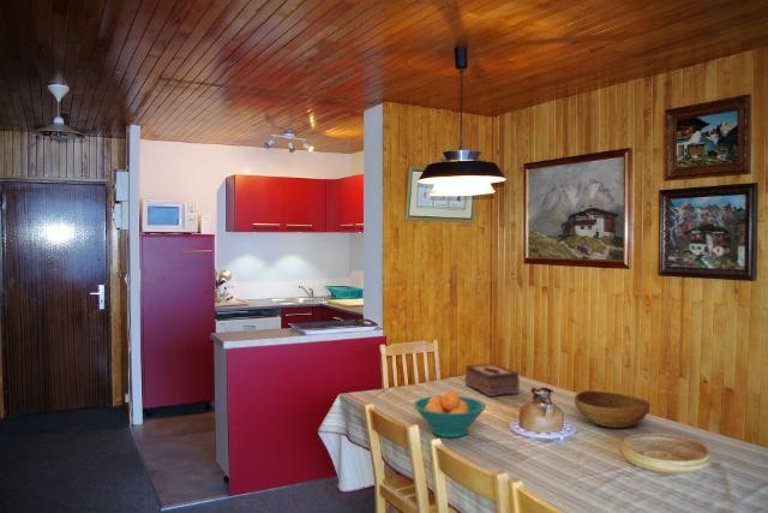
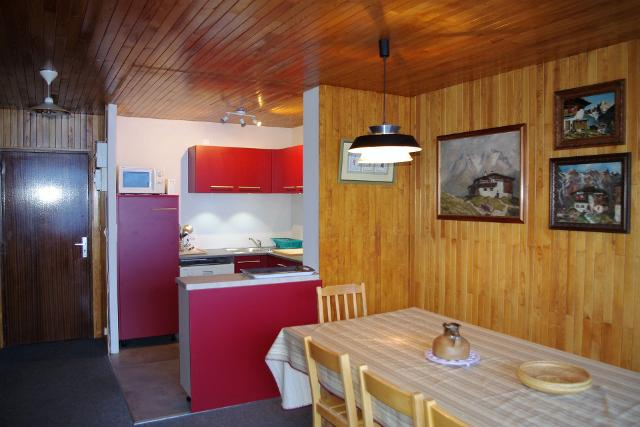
- tissue box [464,363,521,398]
- bowl [574,389,652,429]
- fruit bowl [413,390,487,439]
